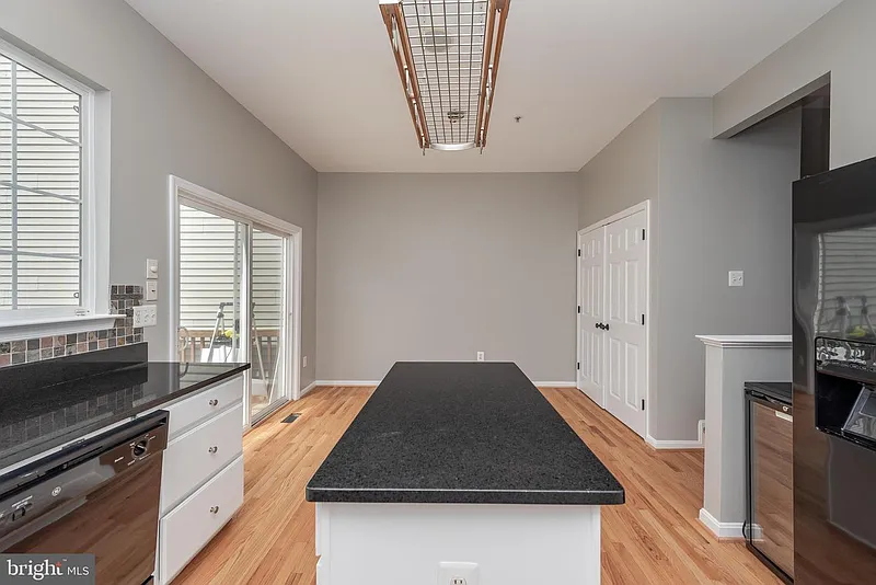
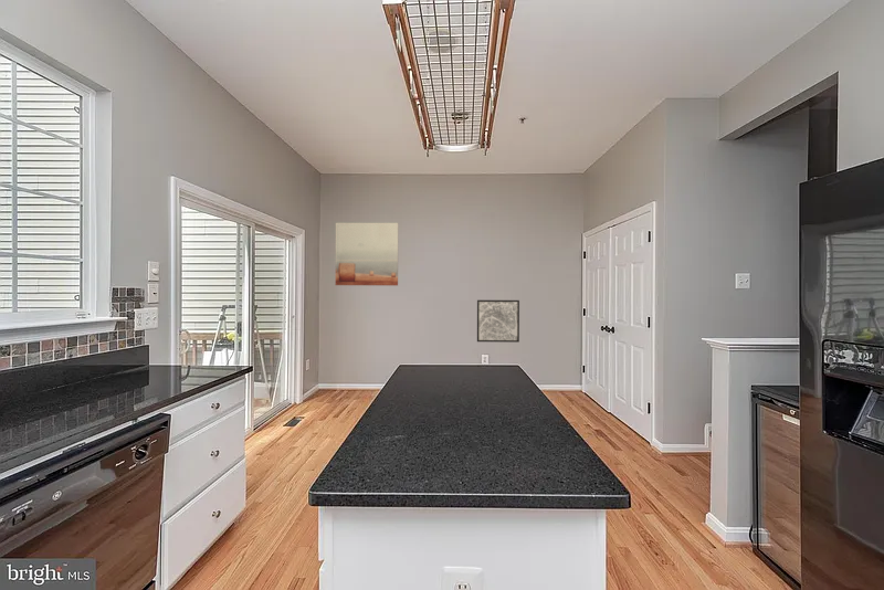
+ wall art [476,299,520,344]
+ wall art [335,222,399,286]
